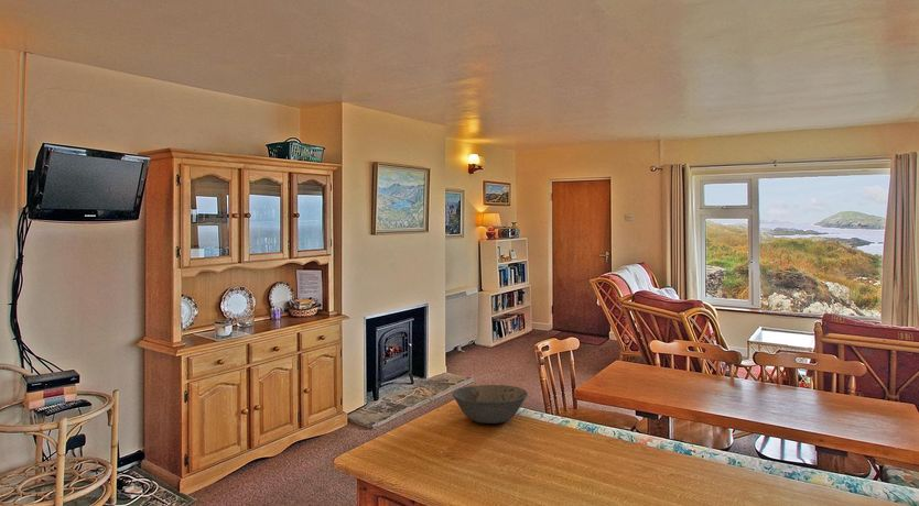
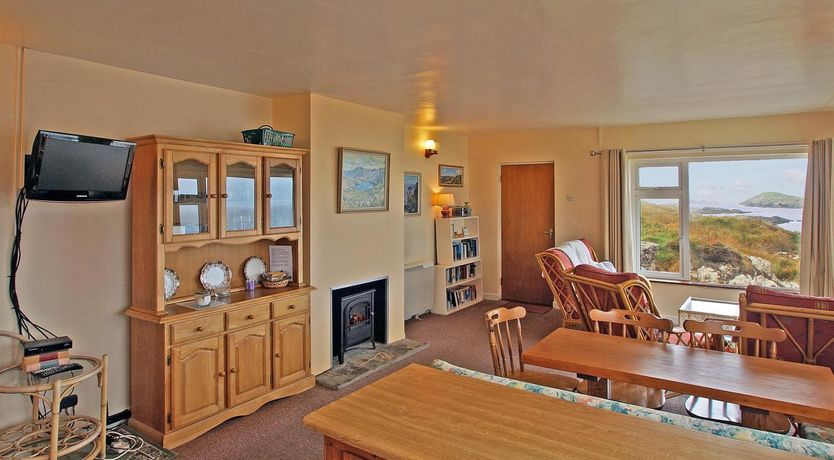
- bowl [451,384,529,425]
